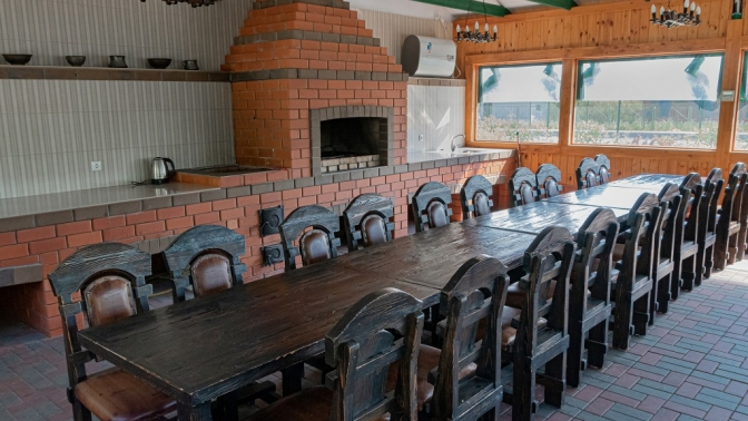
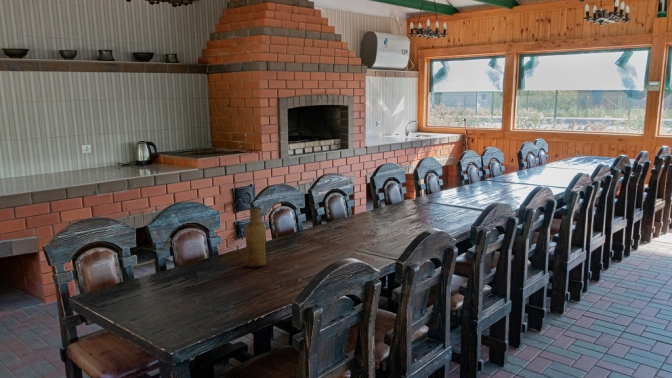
+ vase [244,206,267,269]
